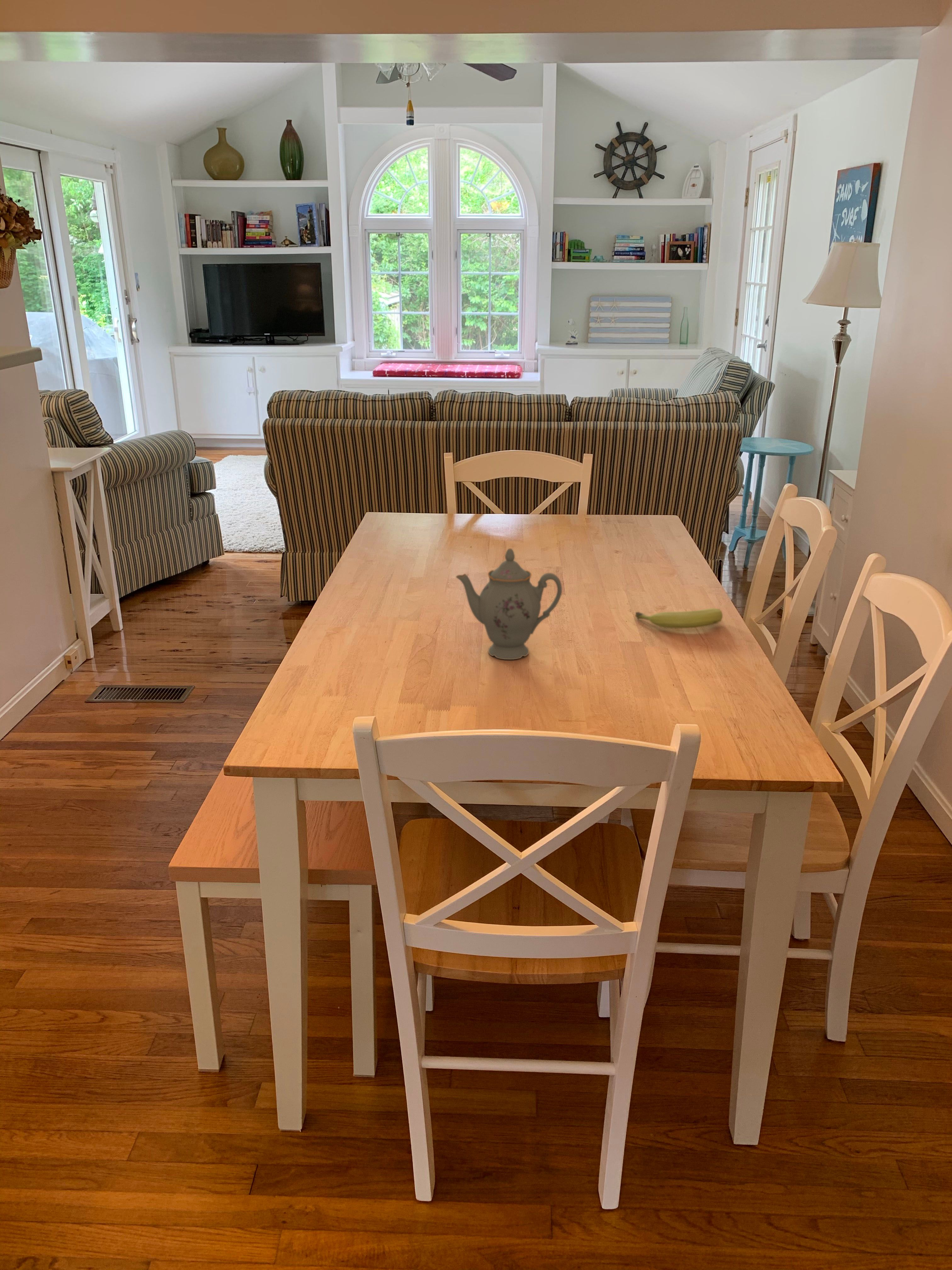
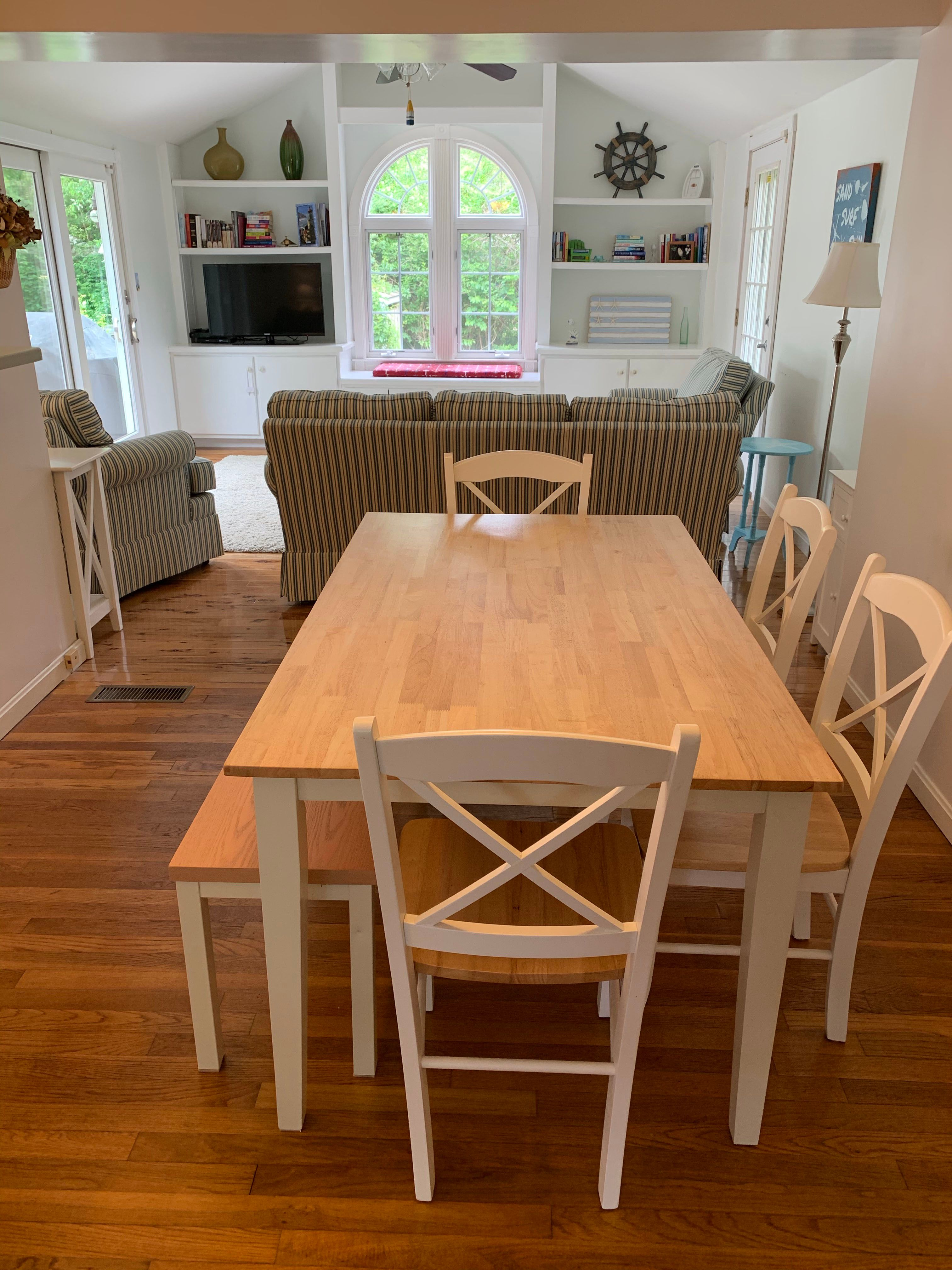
- chinaware [456,548,562,660]
- fruit [635,608,723,629]
